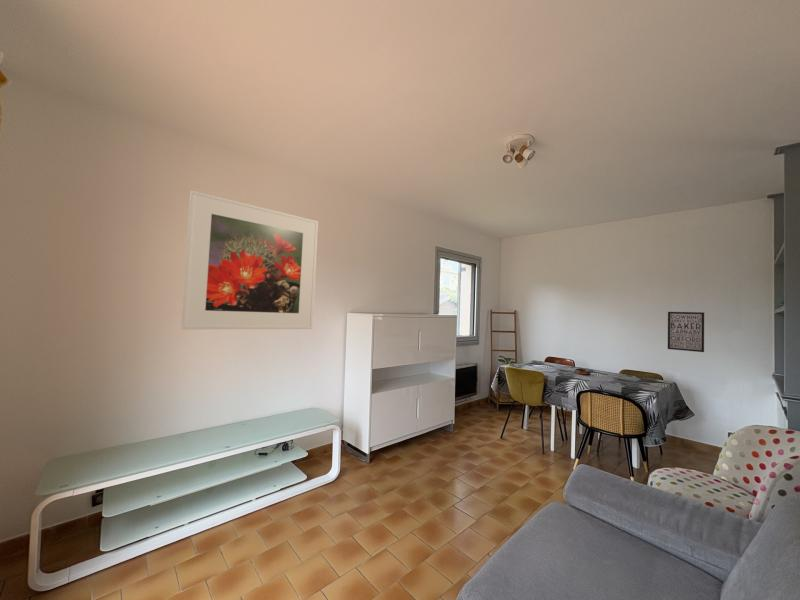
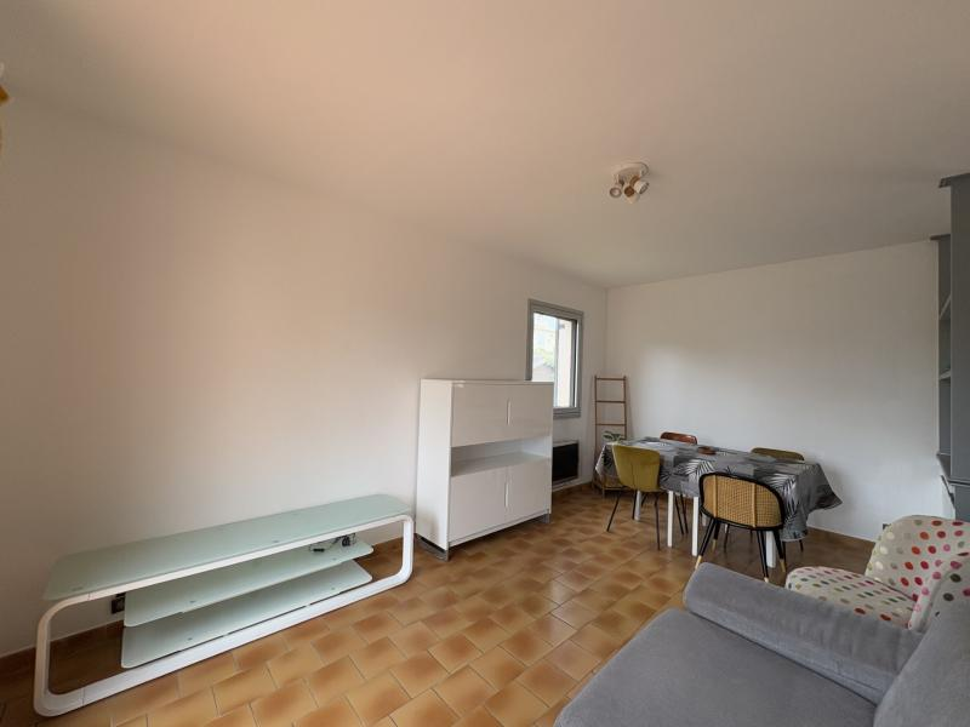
- wall art [667,311,705,353]
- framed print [180,189,319,330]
